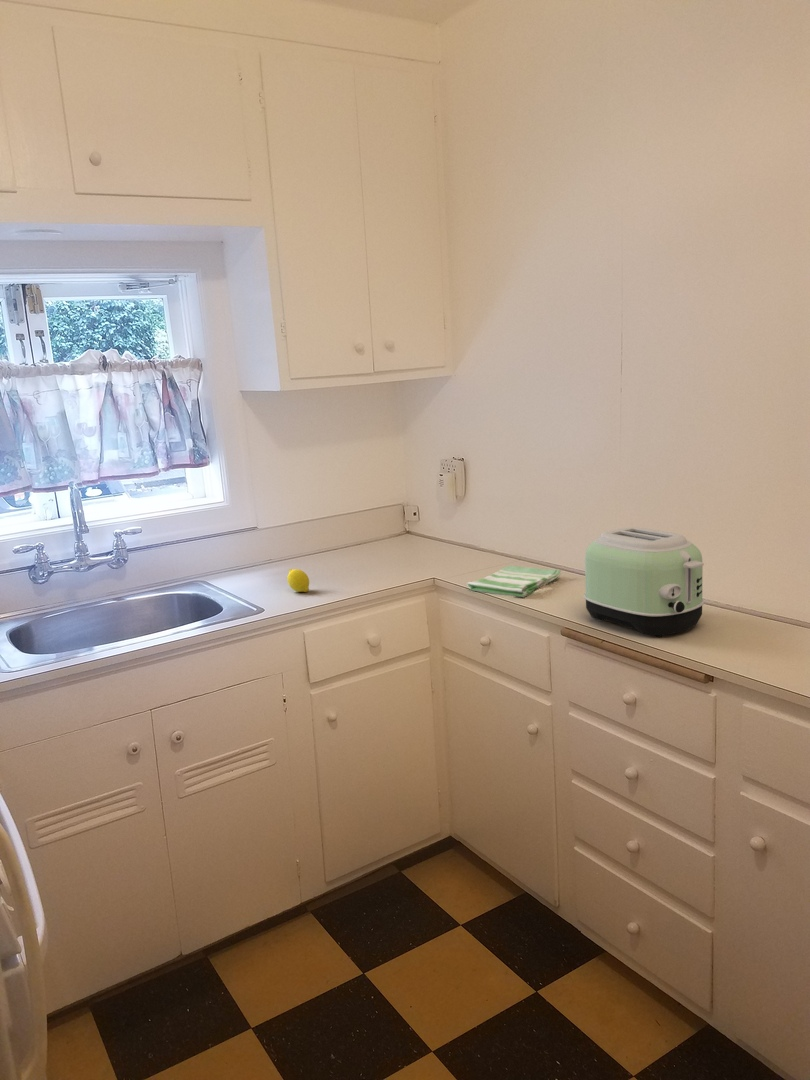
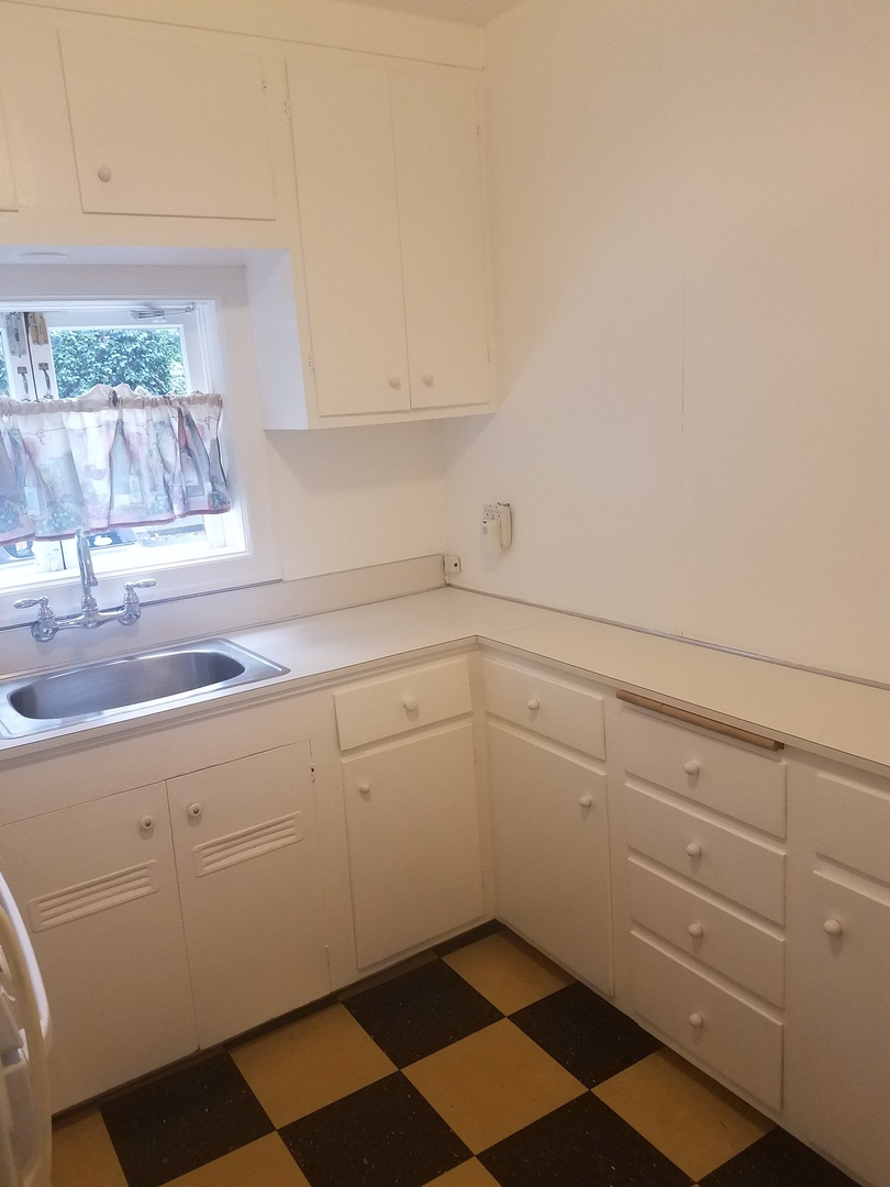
- toaster [583,526,706,638]
- dish towel [466,565,562,598]
- fruit [286,568,310,593]
